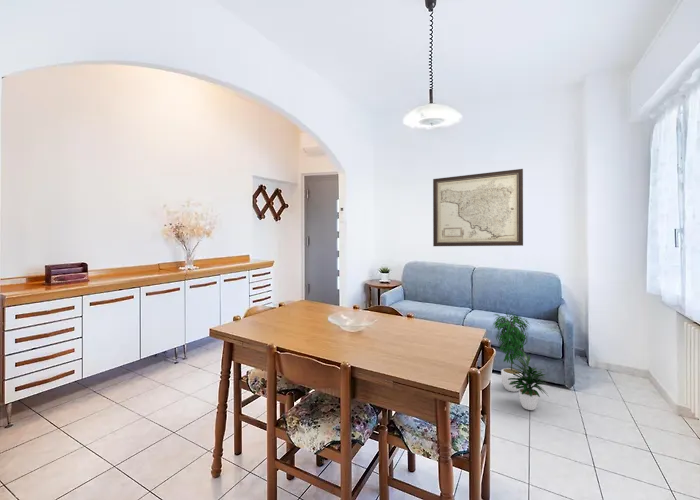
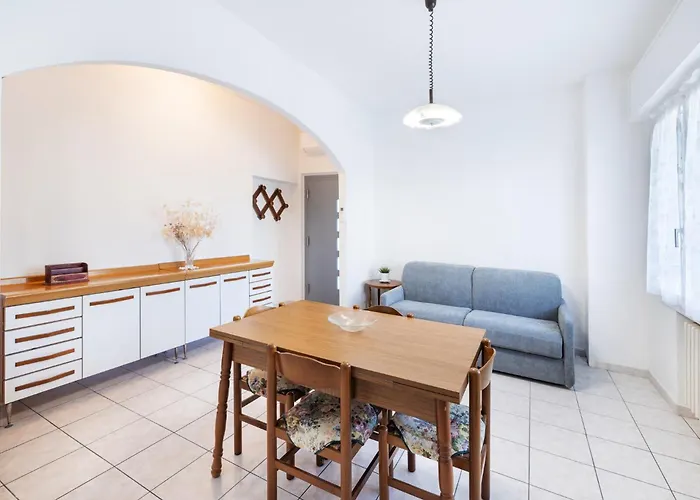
- wall art [432,168,524,247]
- potted plant [492,309,549,411]
